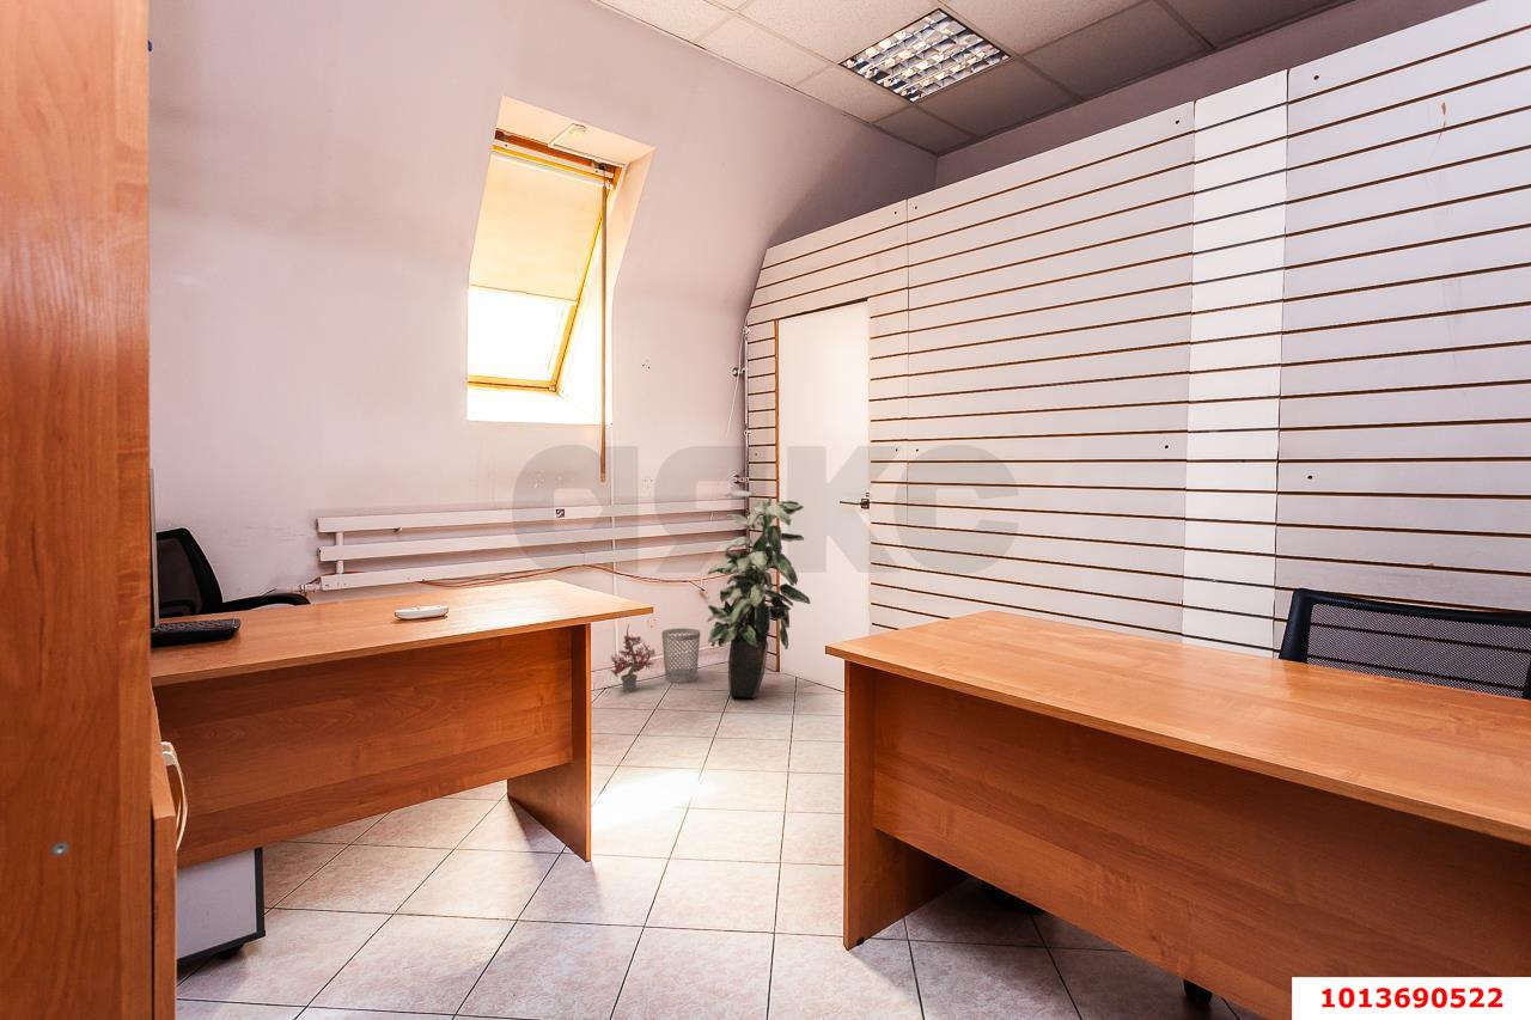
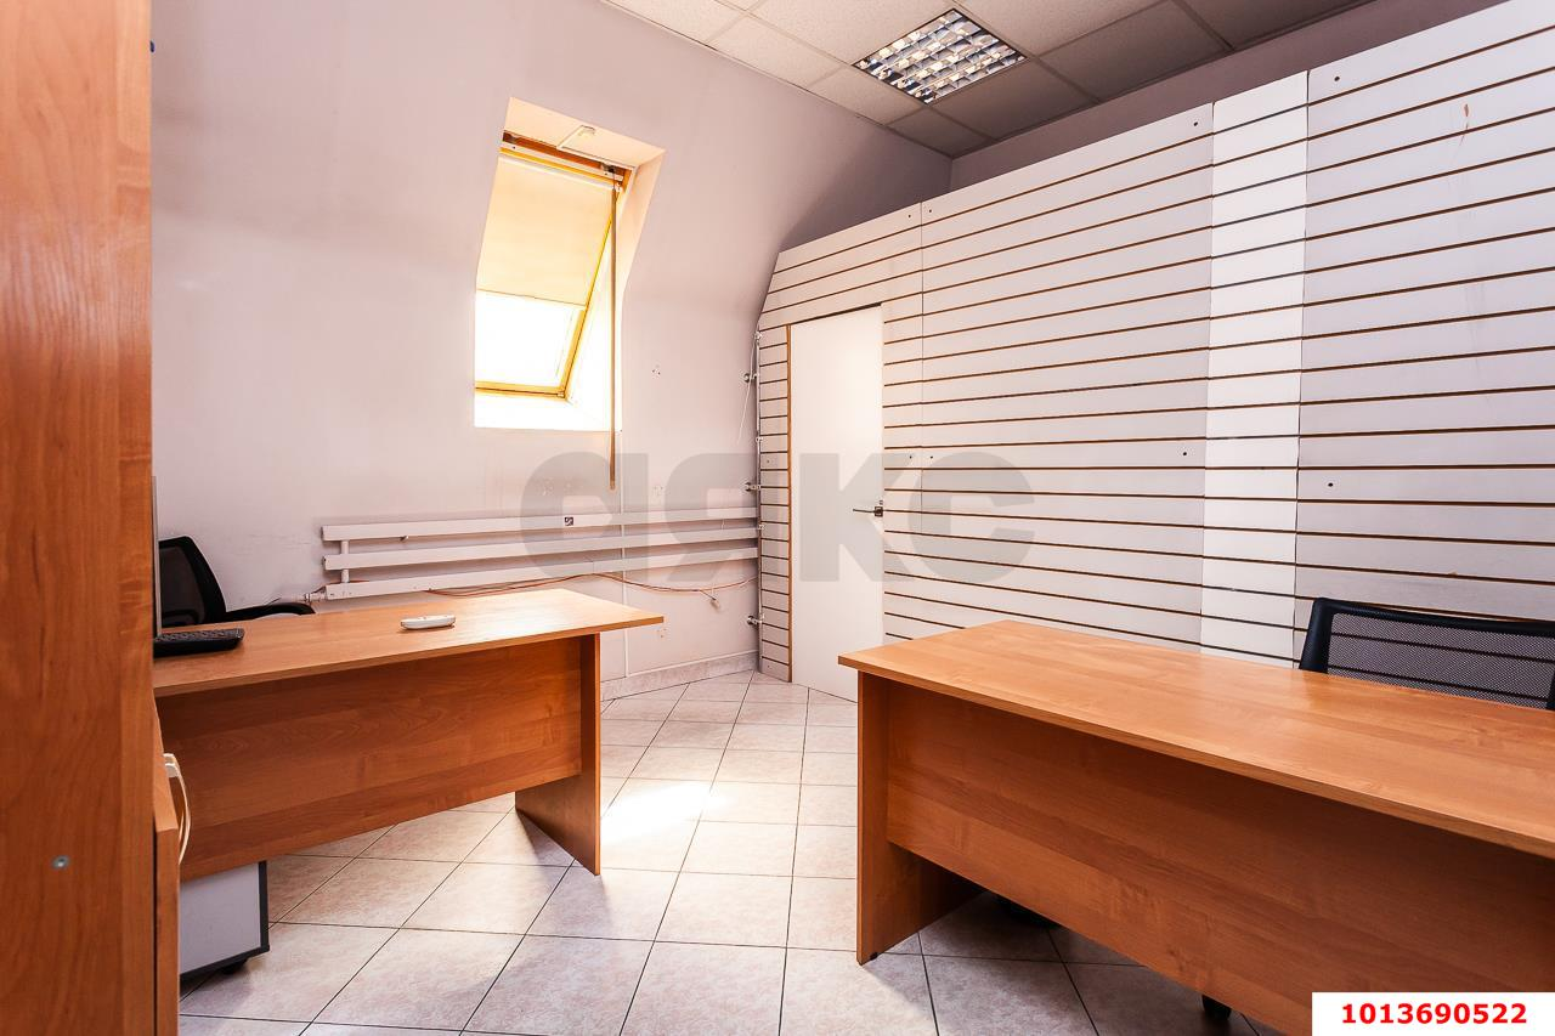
- indoor plant [706,489,811,700]
- wastebasket [660,628,701,684]
- potted plant [608,623,657,694]
